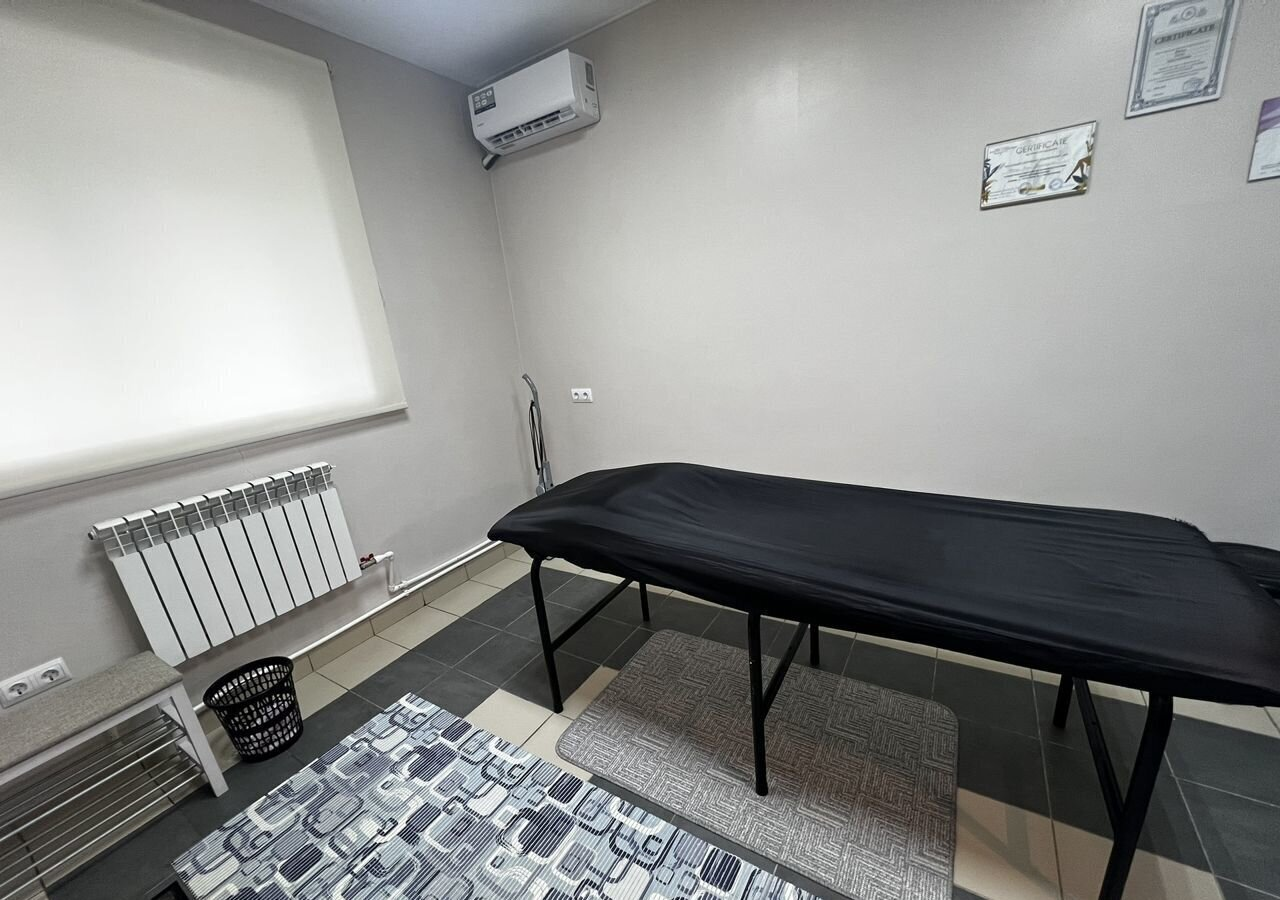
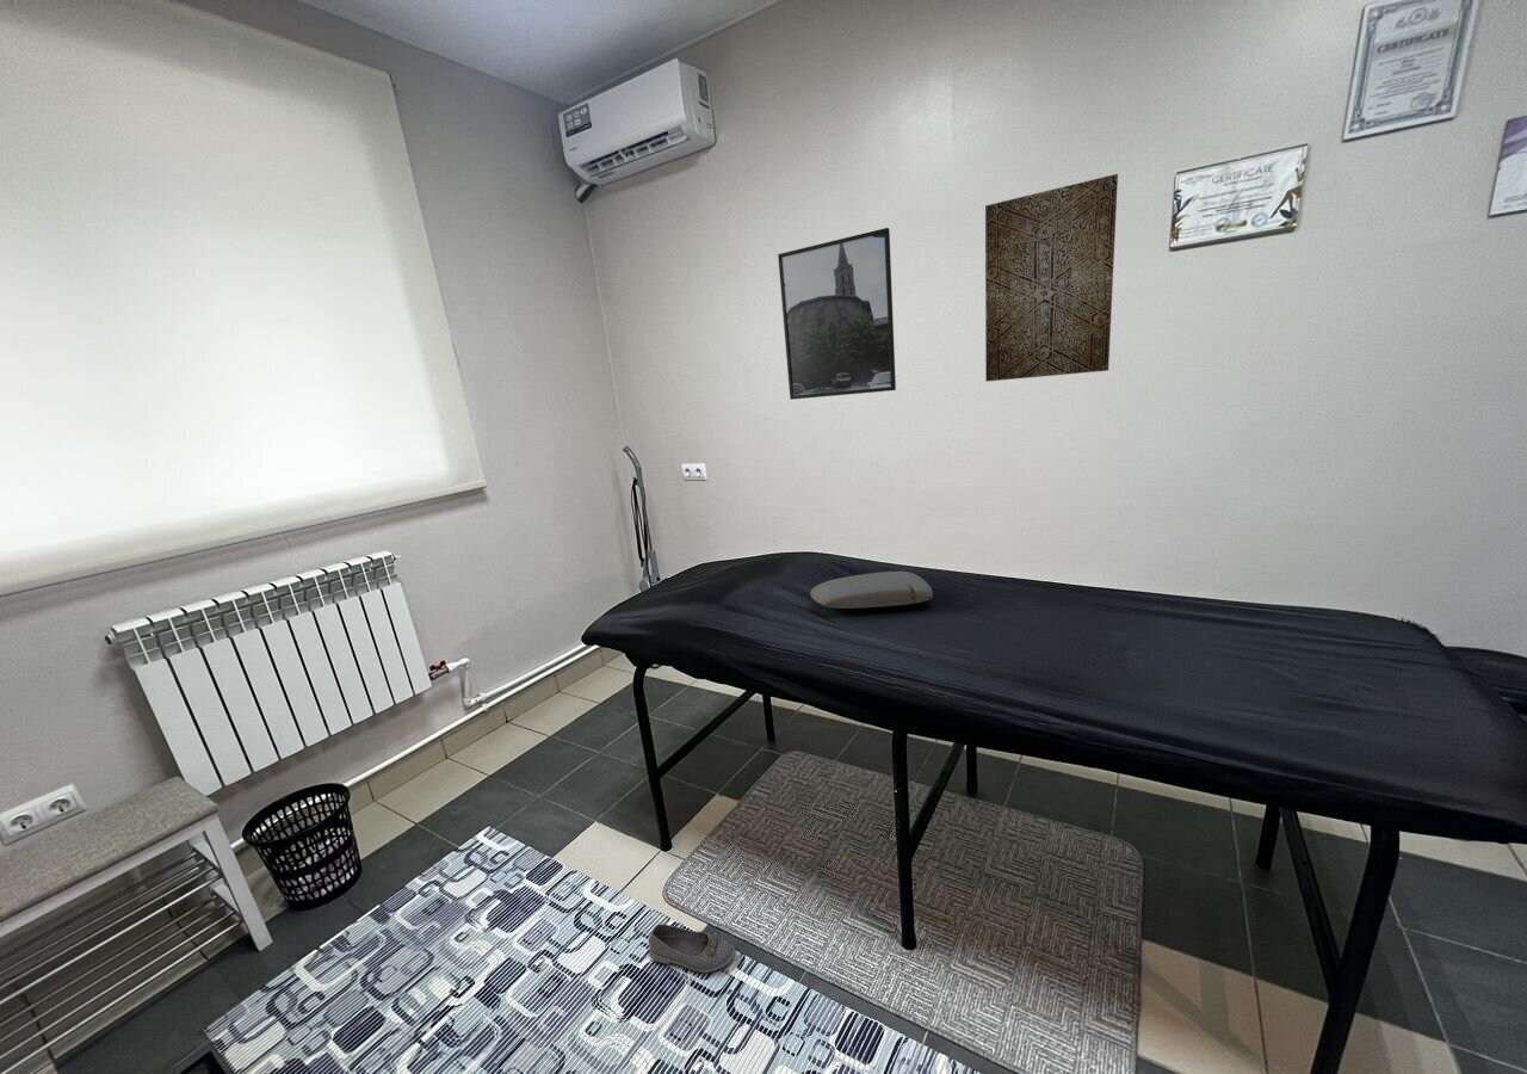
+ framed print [777,227,897,401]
+ wall art [984,173,1119,383]
+ pillow [809,570,934,610]
+ shoe [648,922,736,974]
